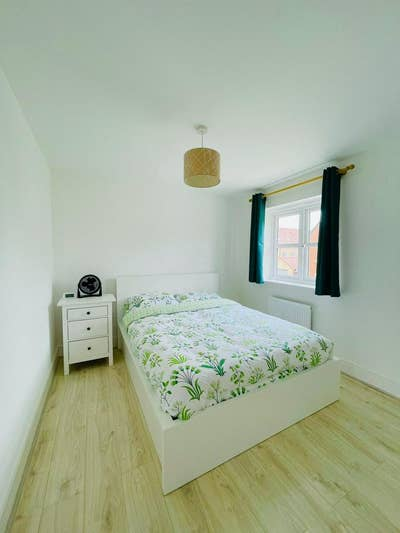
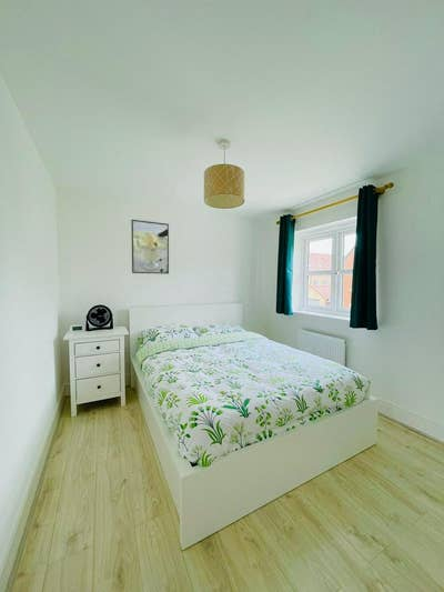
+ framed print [130,219,170,274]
